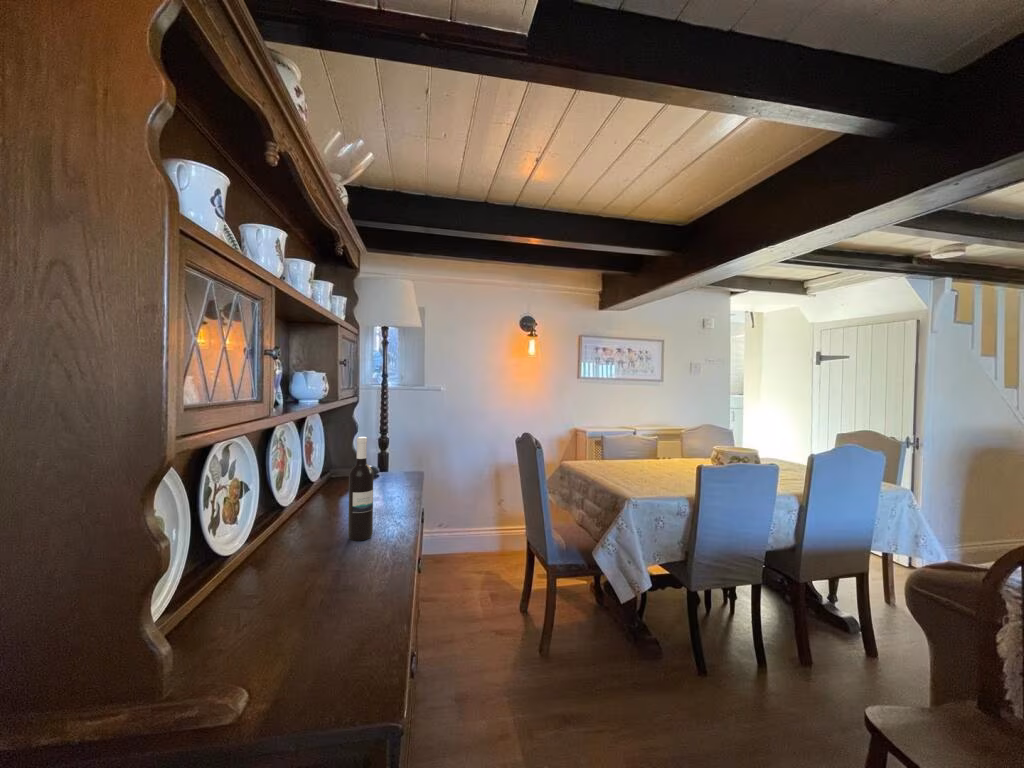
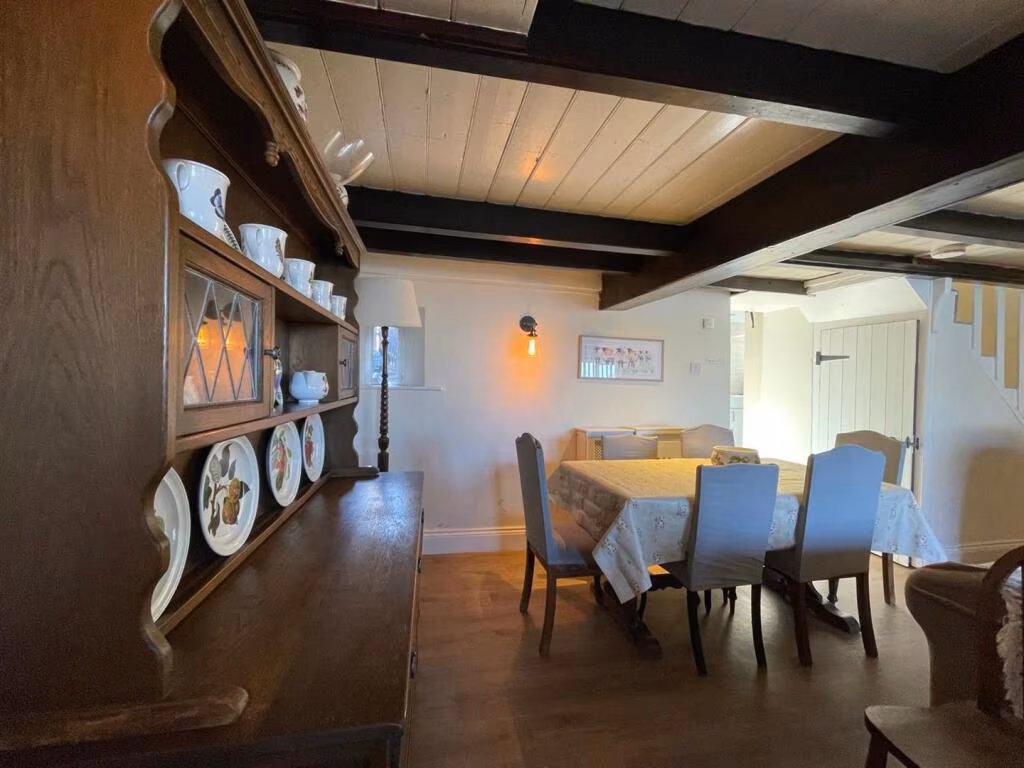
- wine bottle [347,436,374,542]
